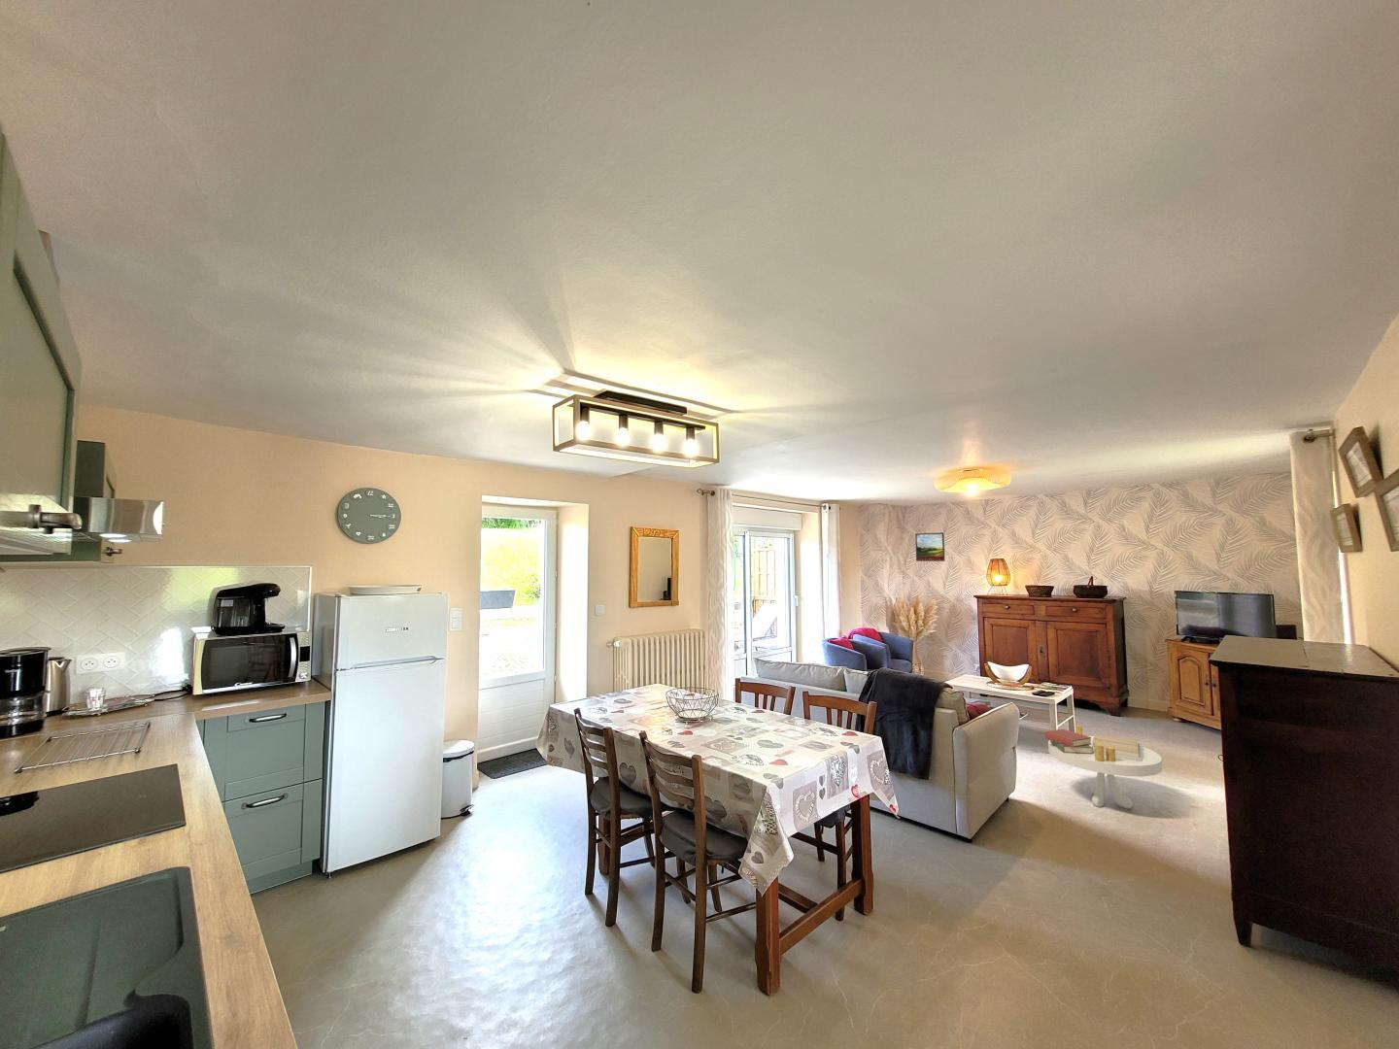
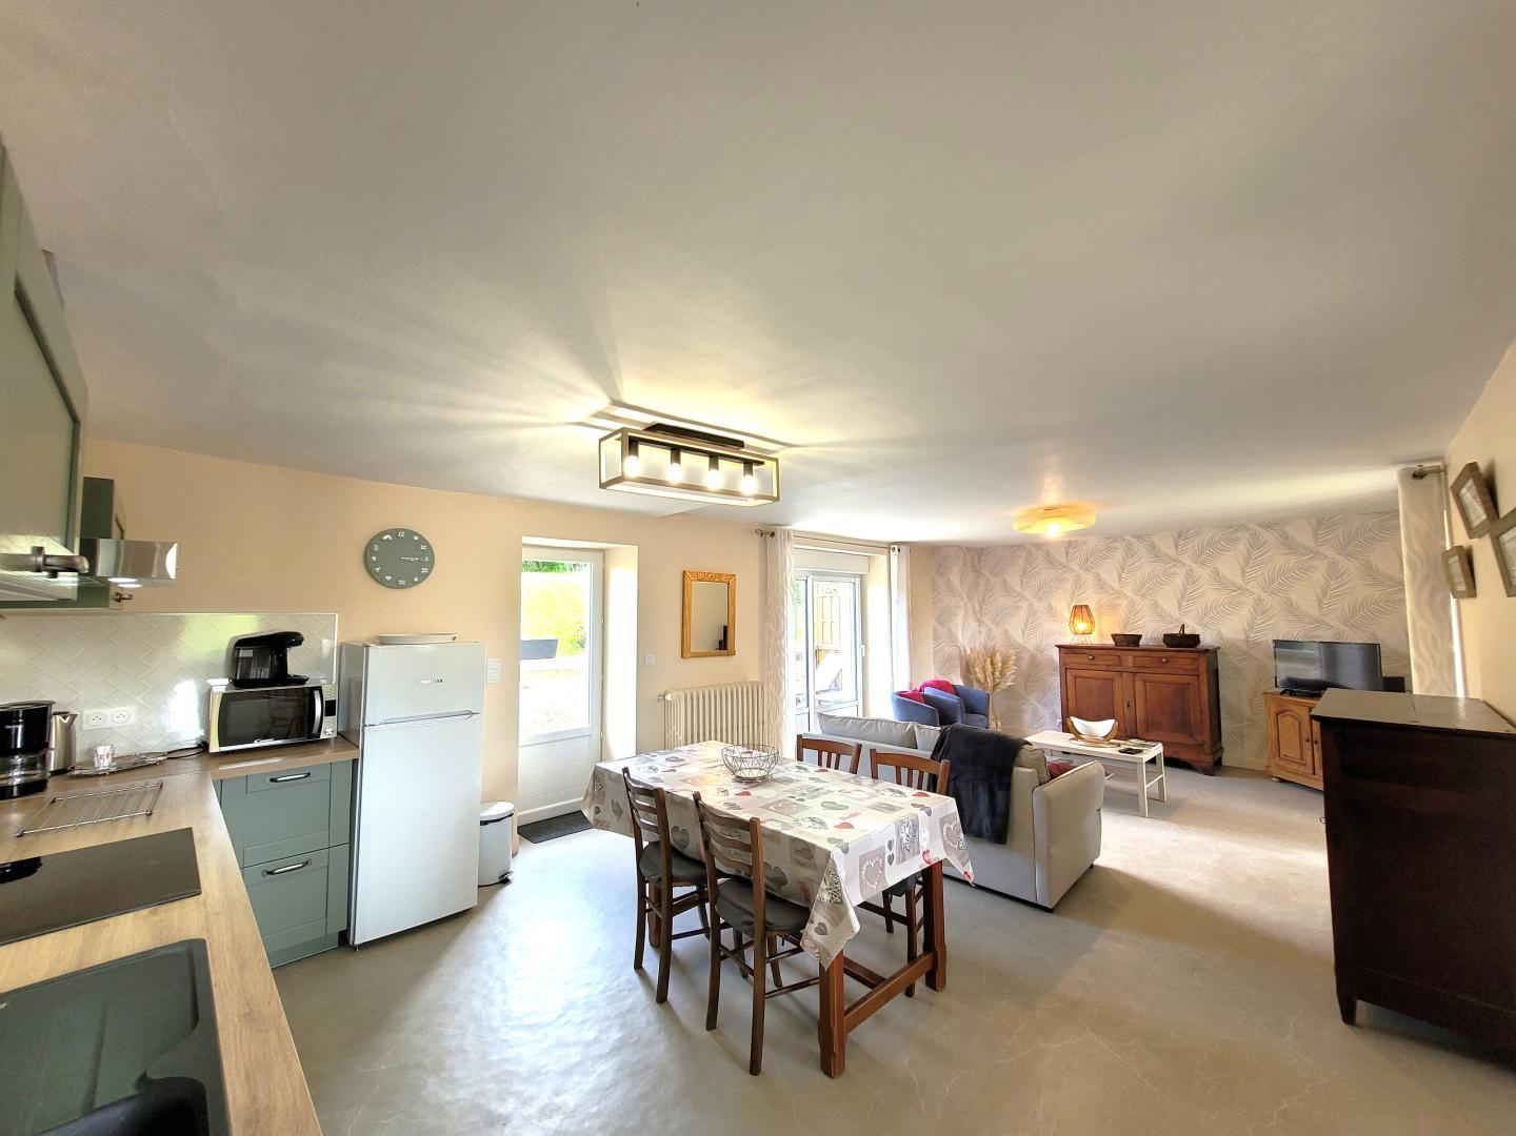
- side table [1043,725,1163,810]
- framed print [914,531,946,562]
